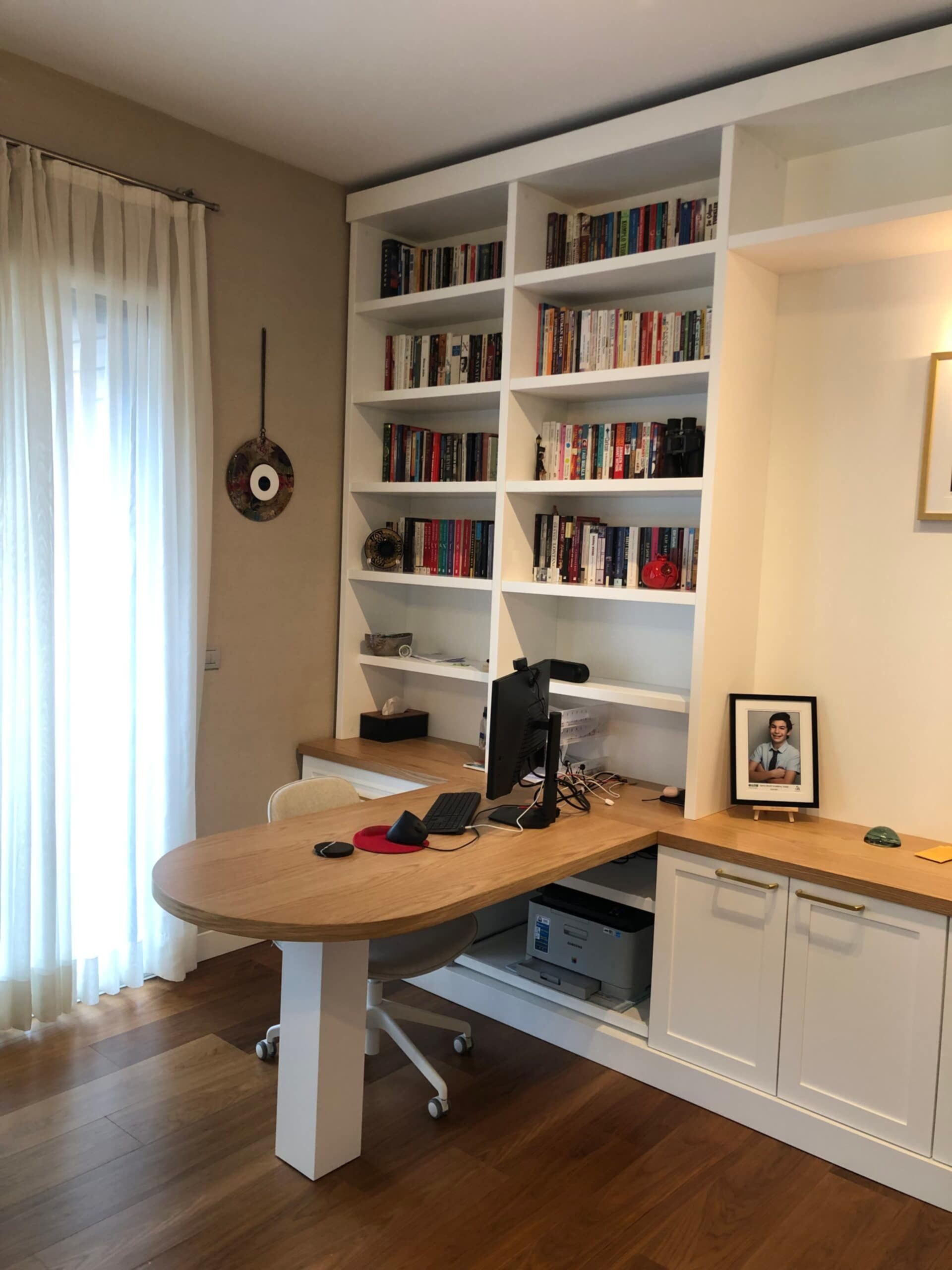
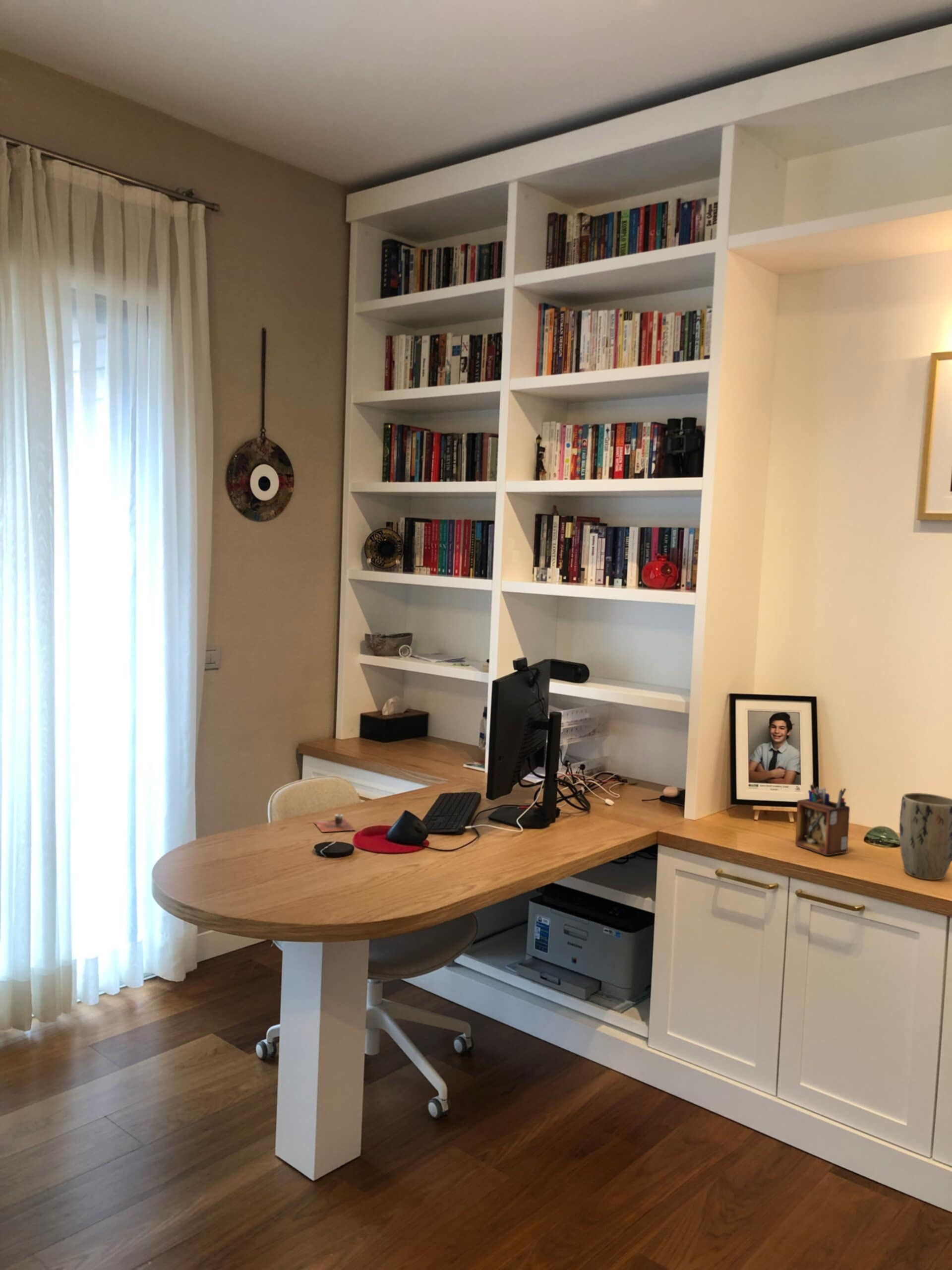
+ plant pot [899,792,952,881]
+ cup [313,814,356,832]
+ desk organizer [795,782,850,856]
